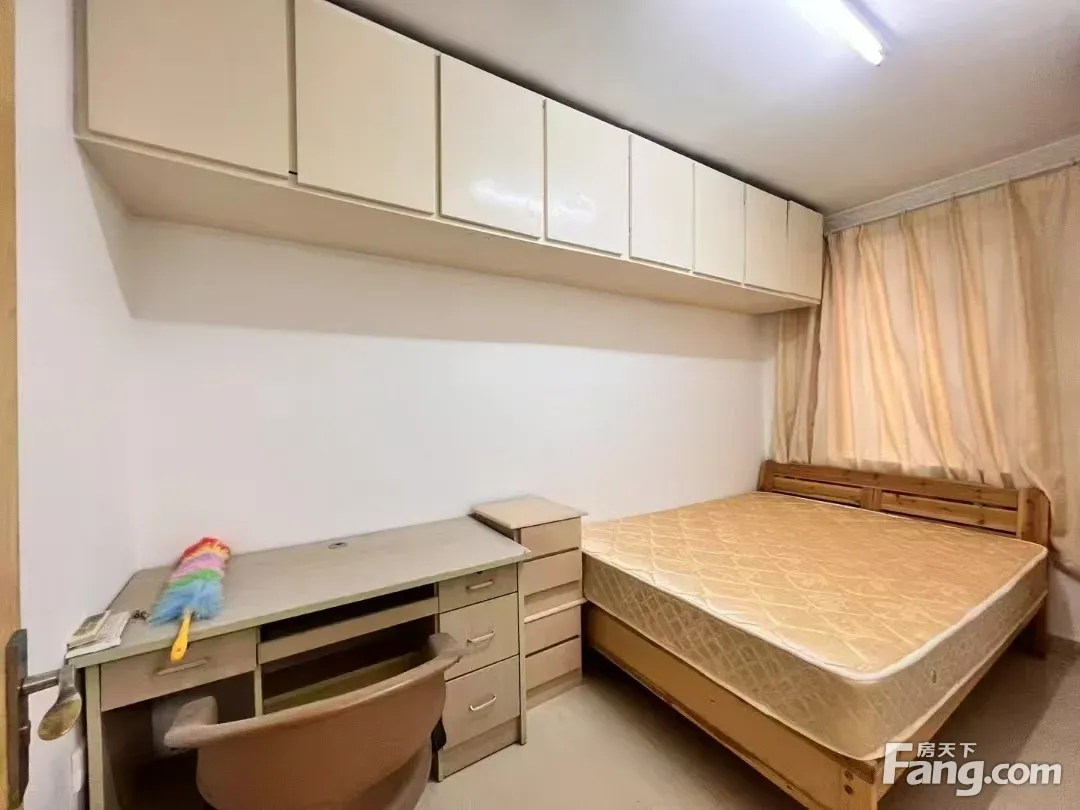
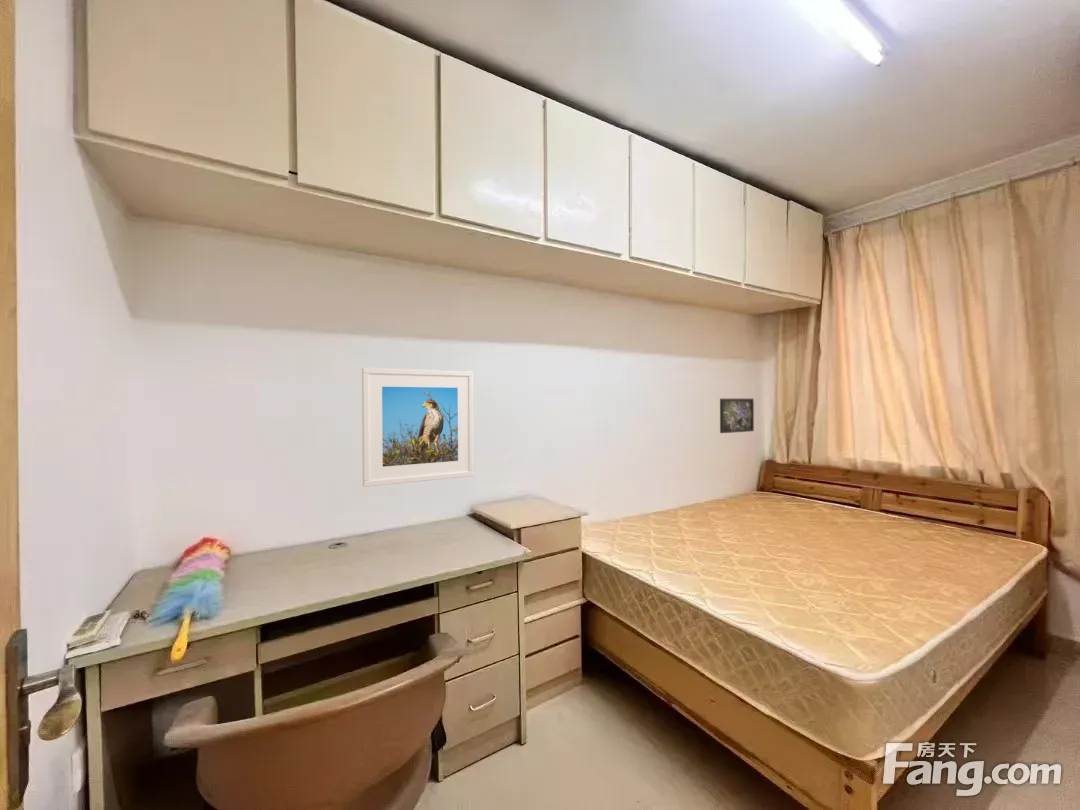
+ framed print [719,398,755,434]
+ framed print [361,367,475,488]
